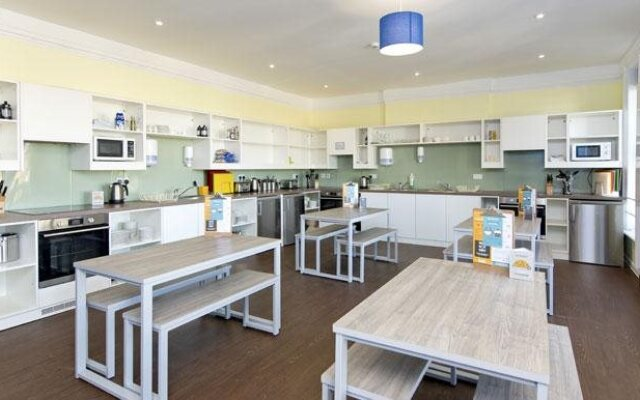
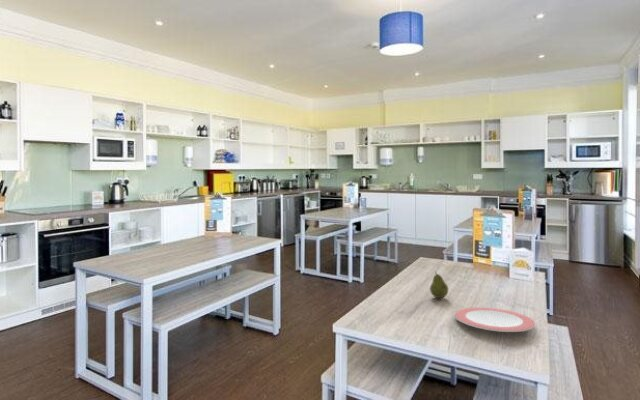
+ plate [454,307,536,333]
+ fruit [429,270,449,299]
